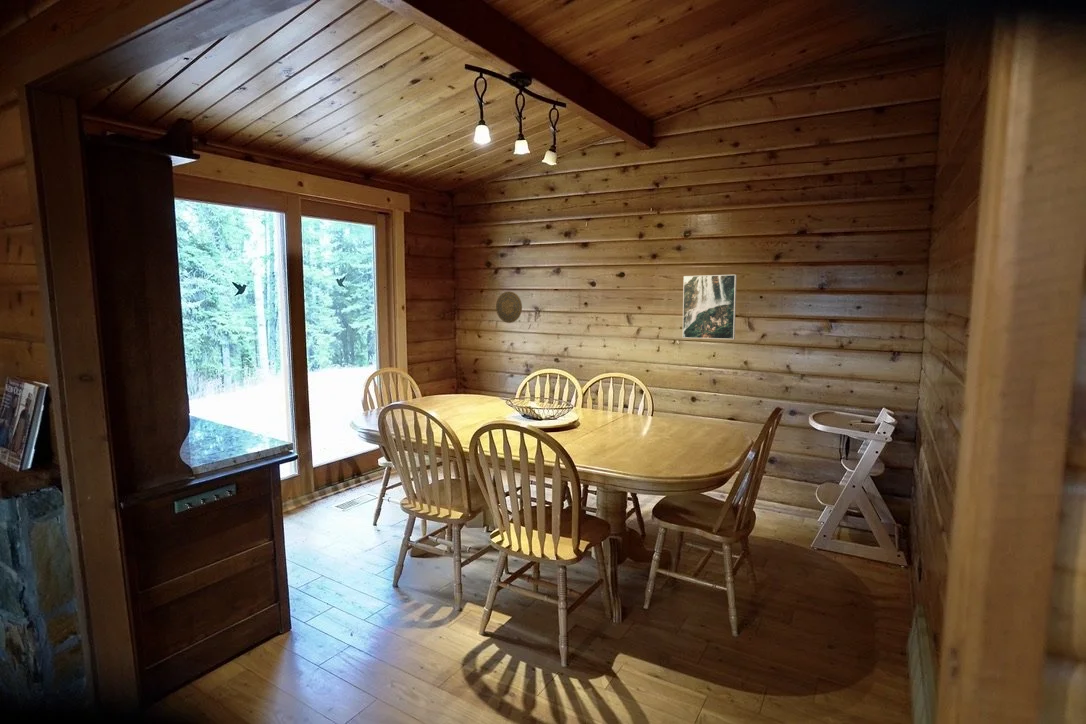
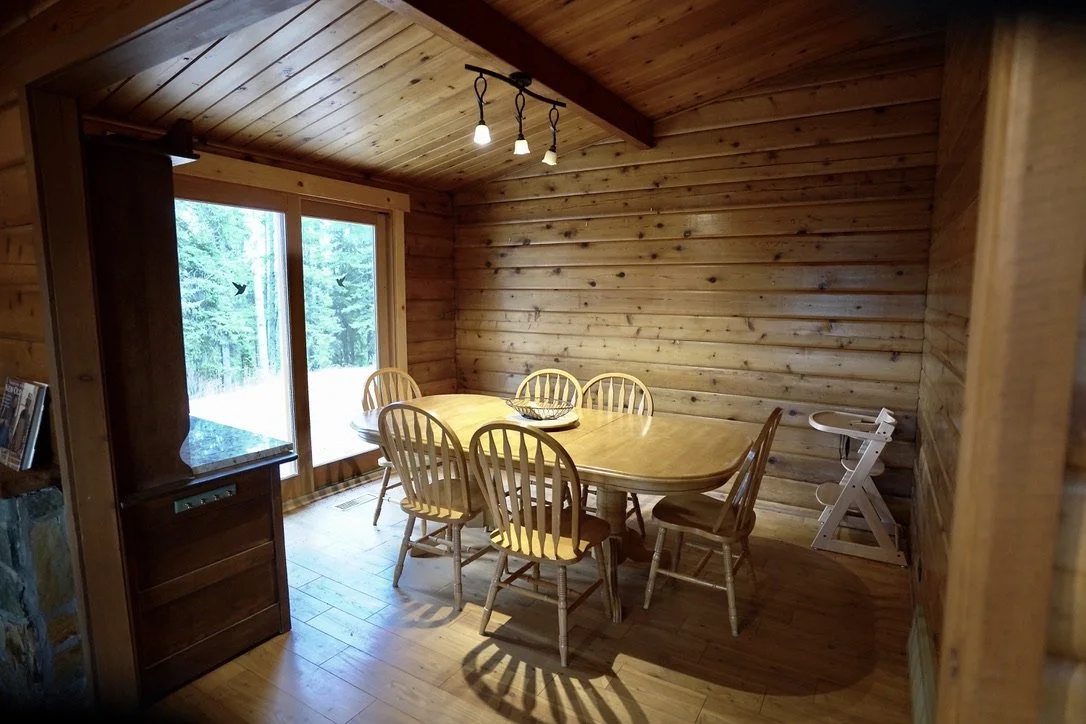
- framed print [682,274,738,340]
- decorative plate [495,290,523,324]
